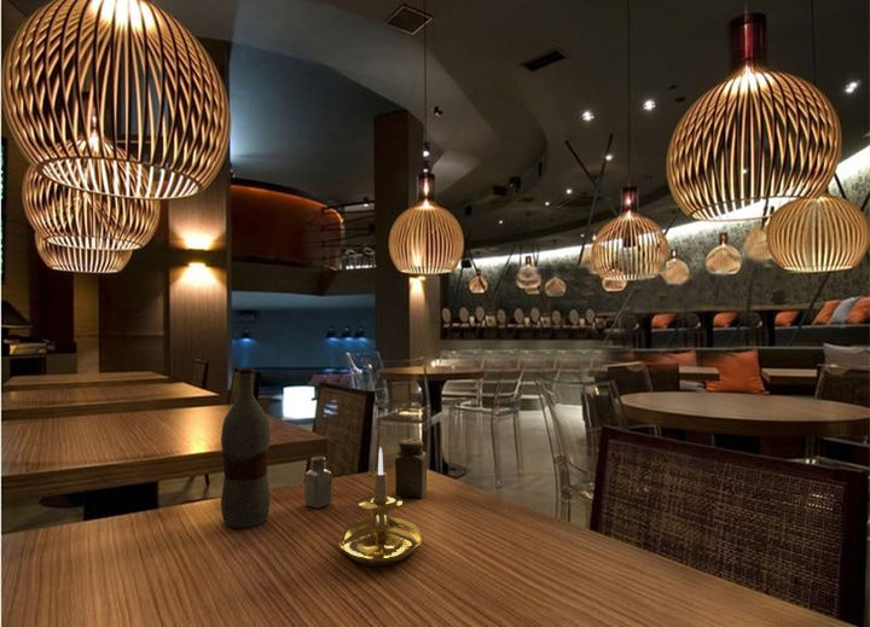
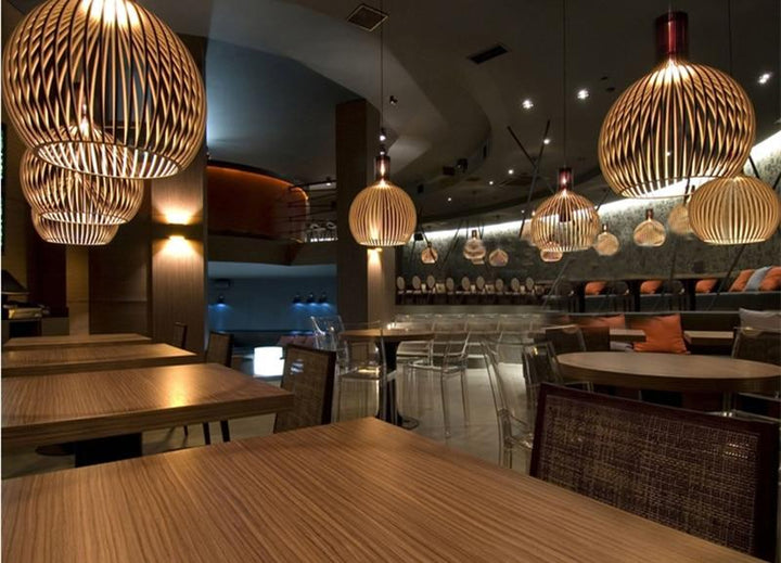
- saltshaker [303,455,334,510]
- salt shaker [394,437,428,499]
- bottle [220,367,272,529]
- candle holder [338,446,423,568]
